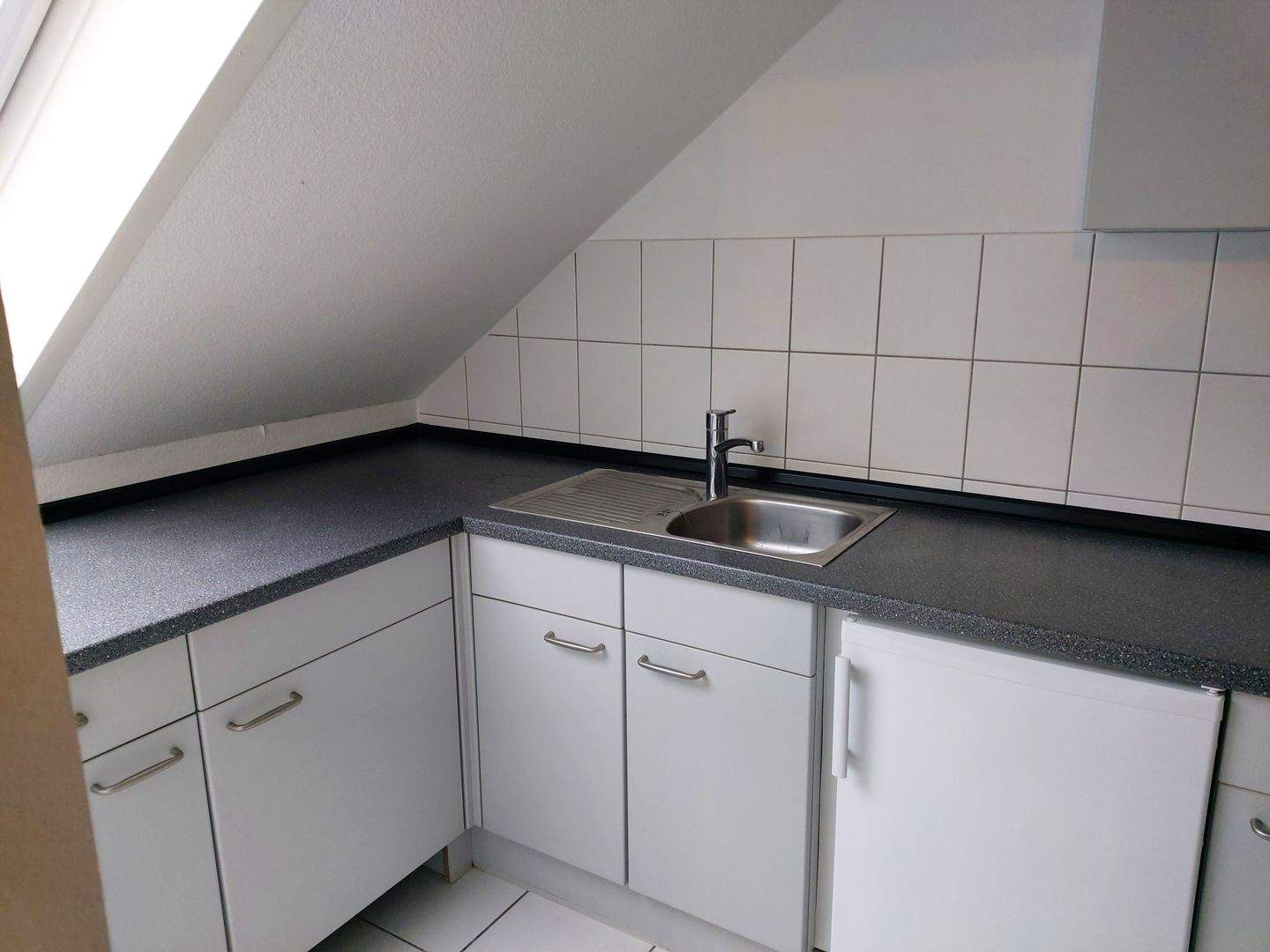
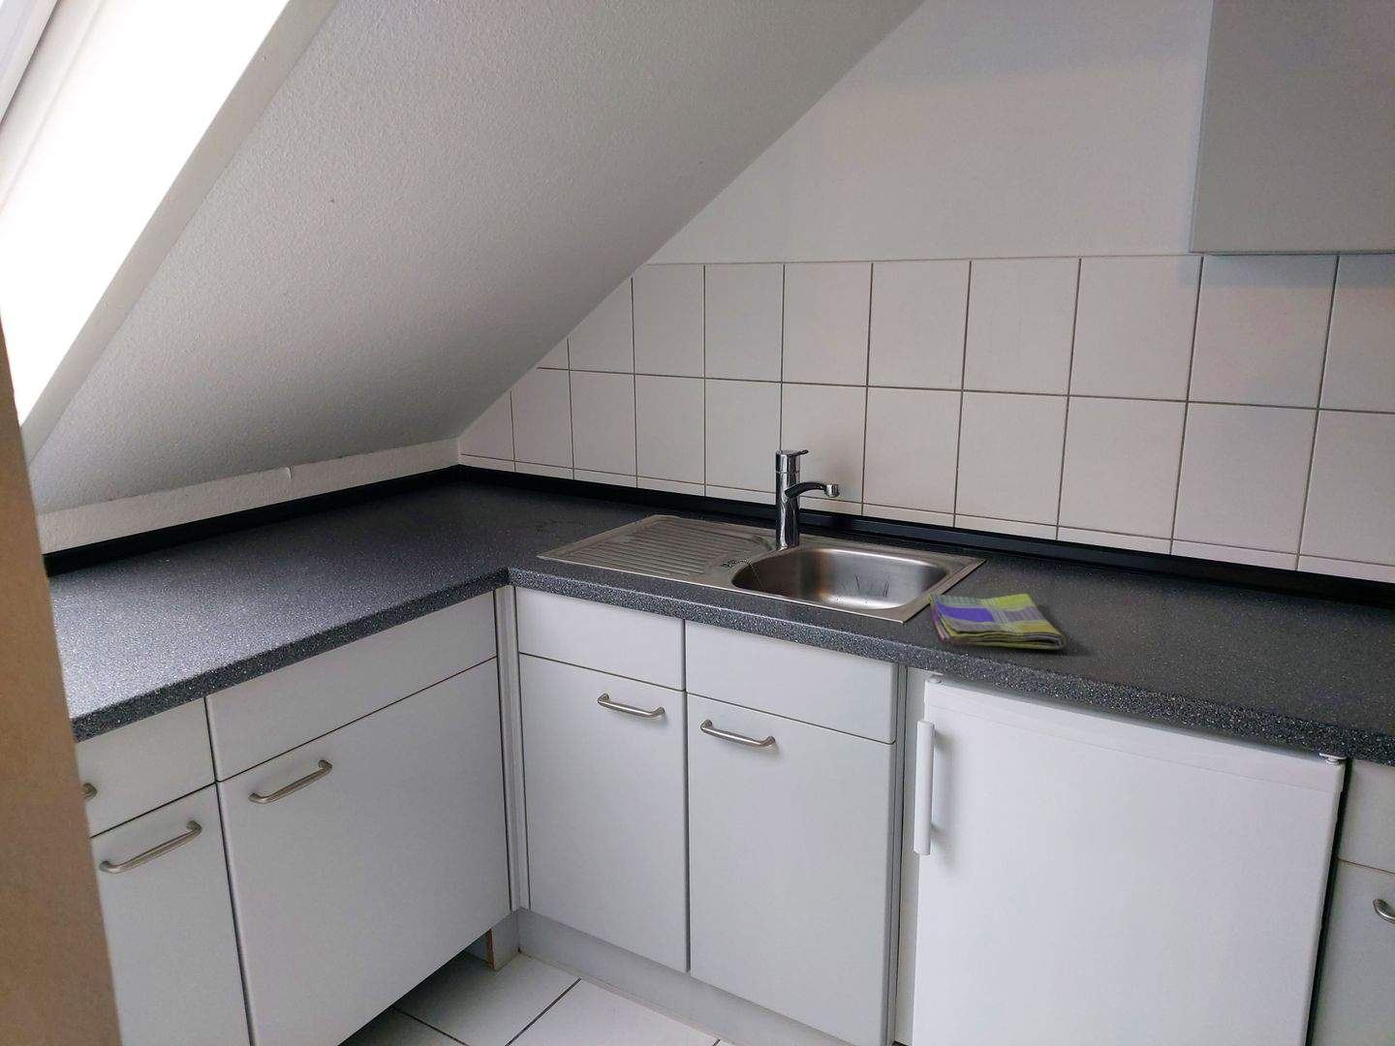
+ dish towel [927,592,1067,649]
